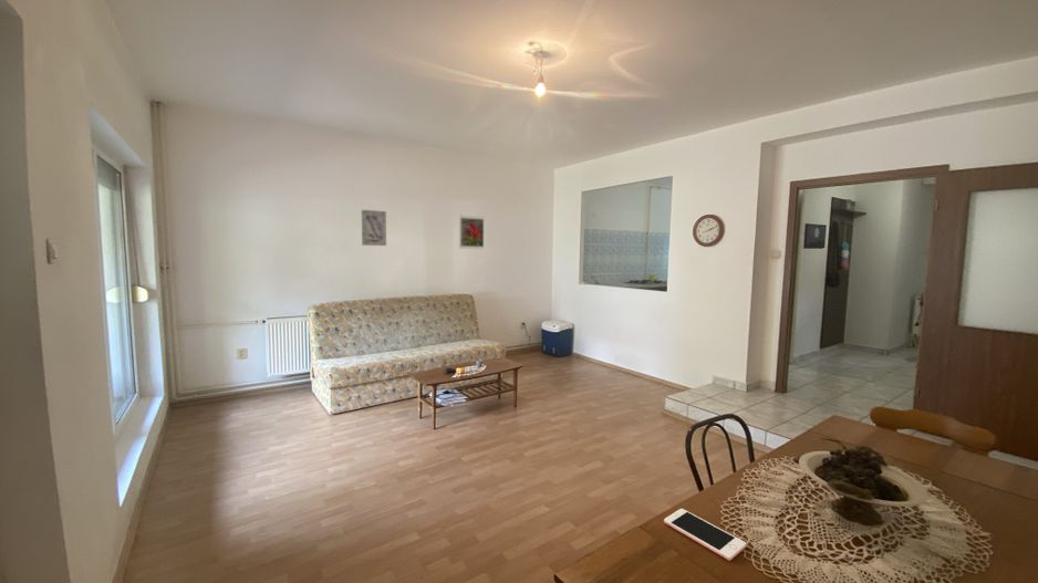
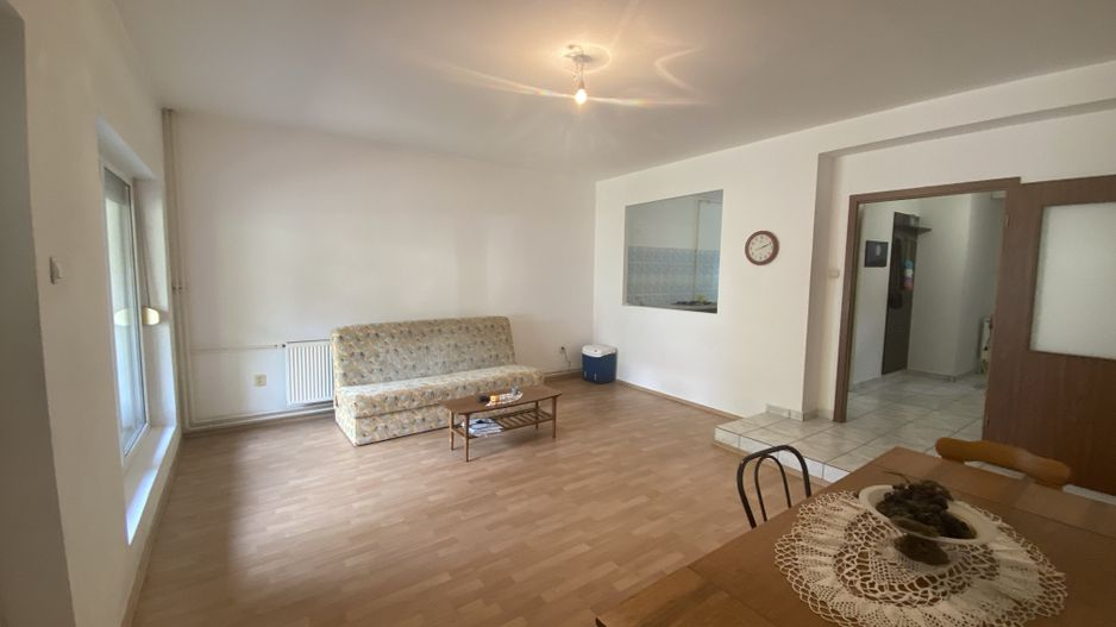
- cell phone [663,508,747,561]
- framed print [458,215,485,250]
- wall art [361,209,387,247]
